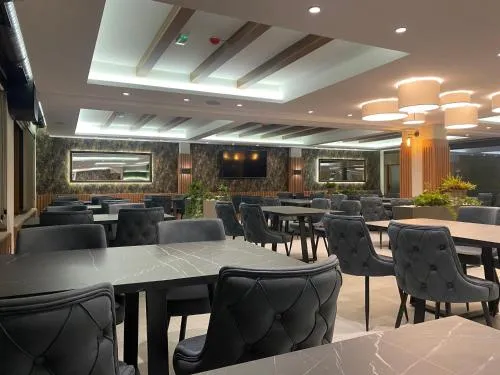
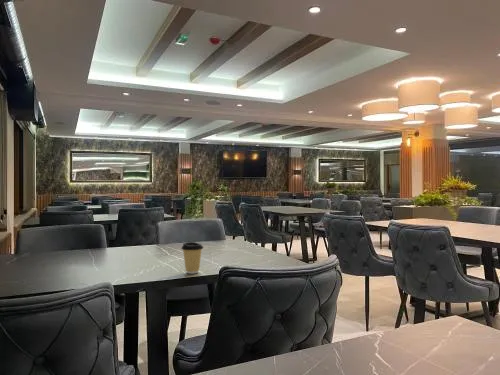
+ coffee cup [180,241,204,275]
